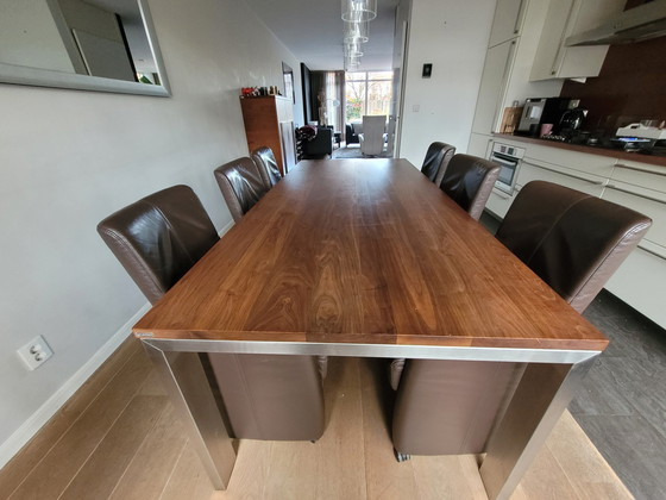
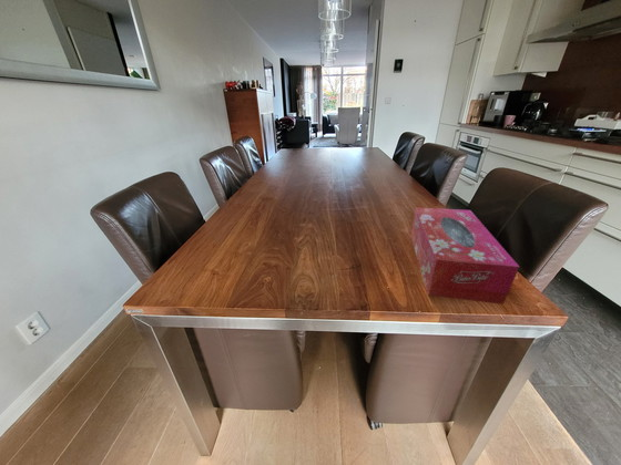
+ tissue box [410,206,520,306]
